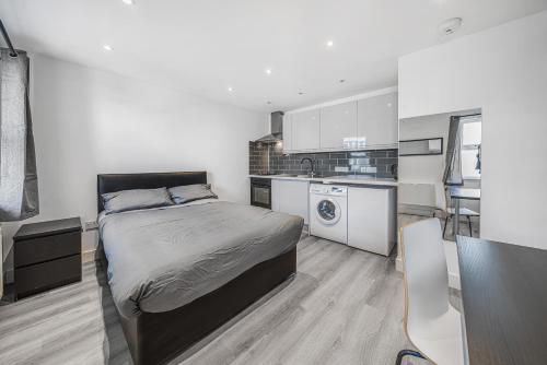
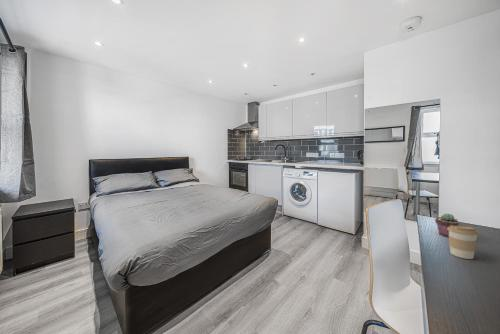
+ coffee cup [447,225,479,260]
+ potted succulent [434,213,460,238]
